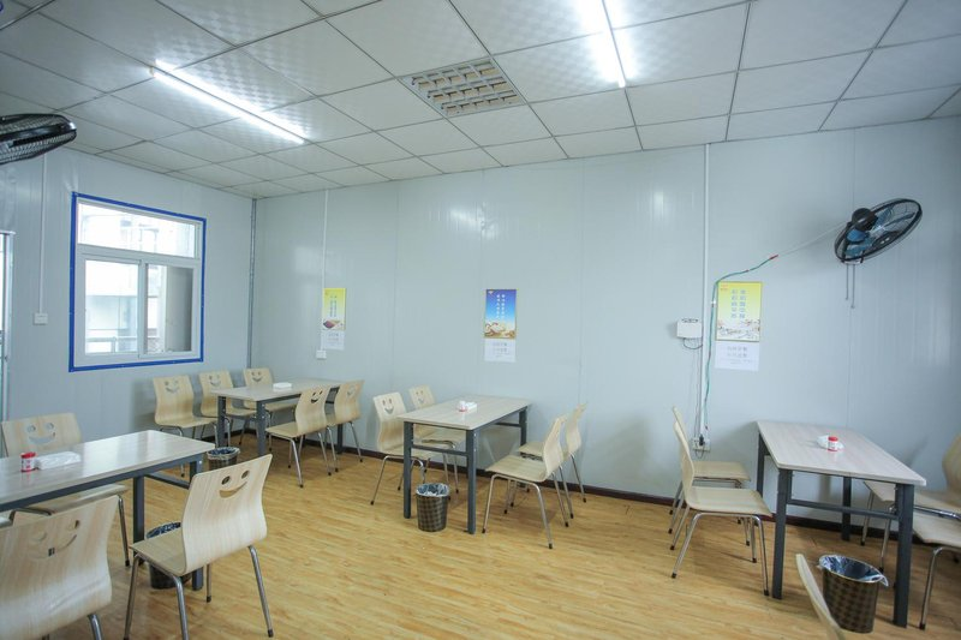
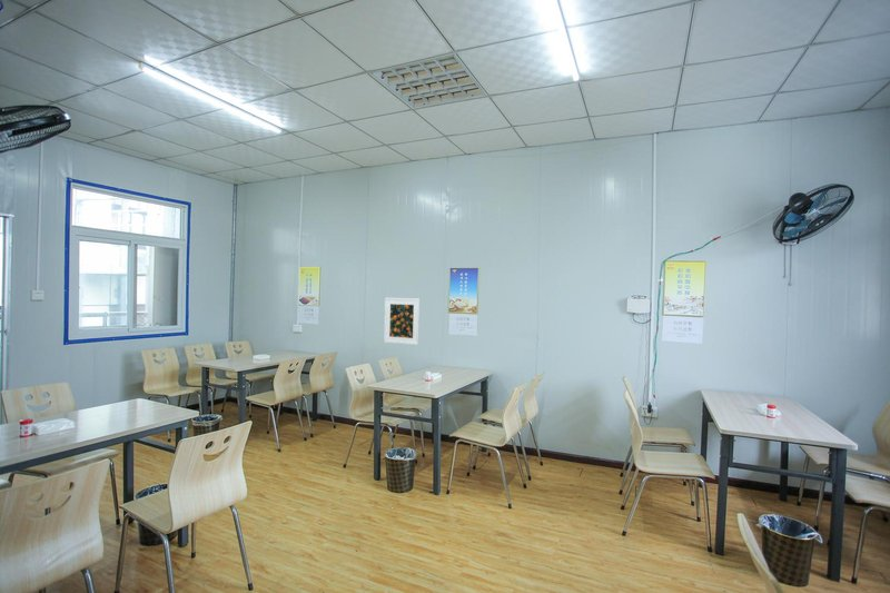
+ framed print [383,296,422,346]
